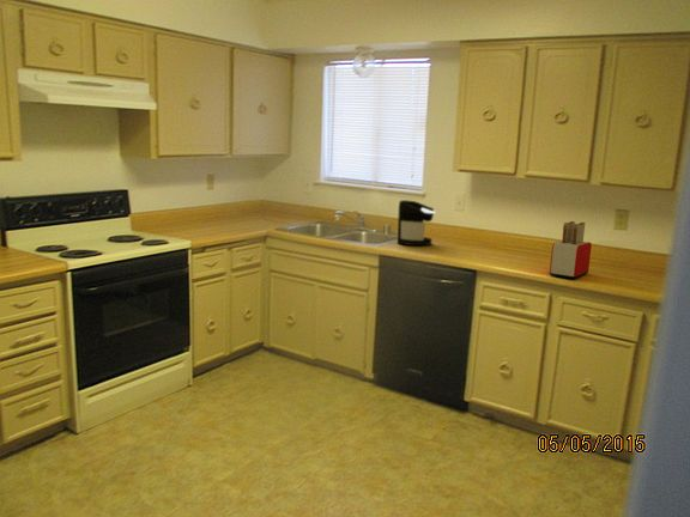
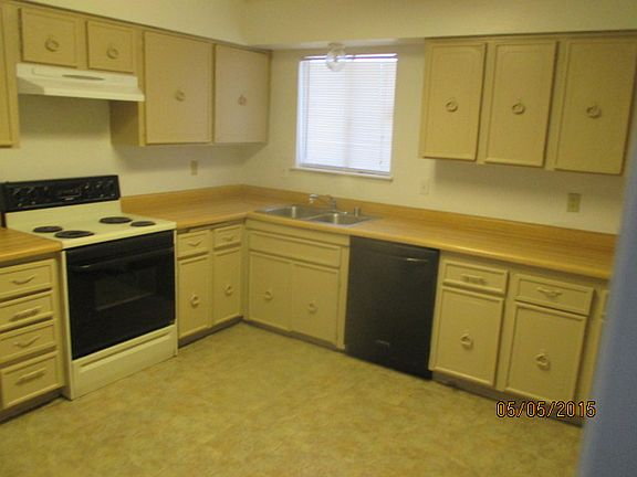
- coffee maker [397,199,437,247]
- toaster [549,220,593,280]
